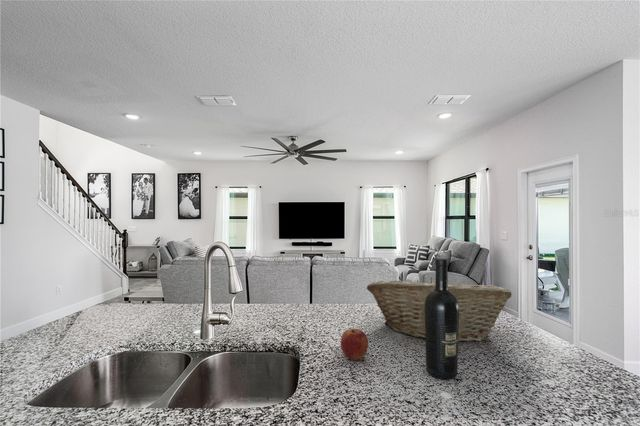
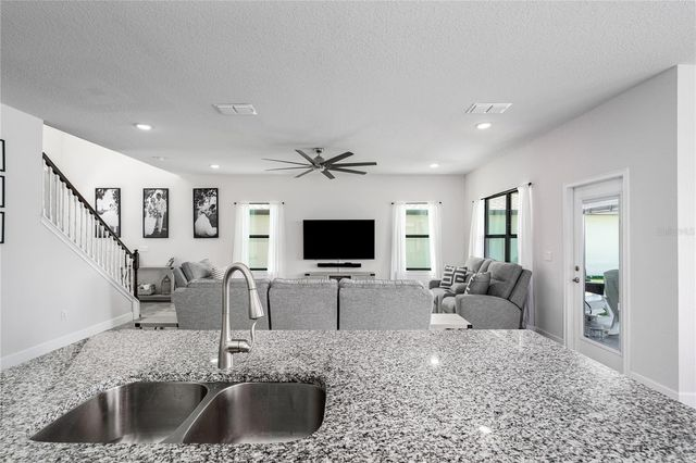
- apple [340,328,369,361]
- fruit basket [366,277,513,343]
- wine bottle [424,257,459,381]
